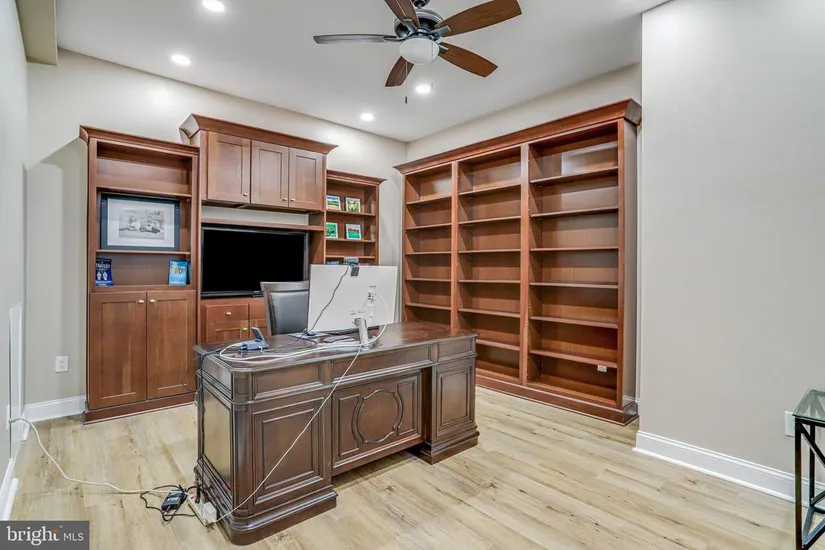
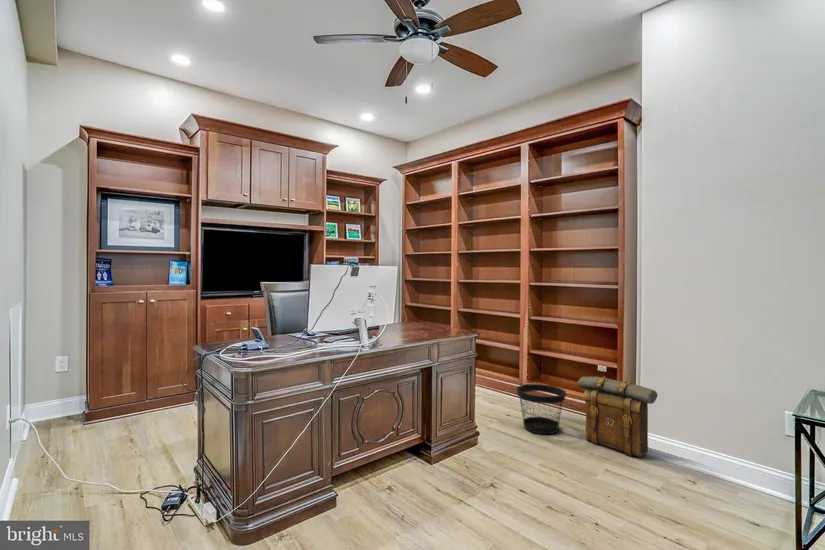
+ backpack [576,375,659,458]
+ wastebasket [516,383,567,435]
